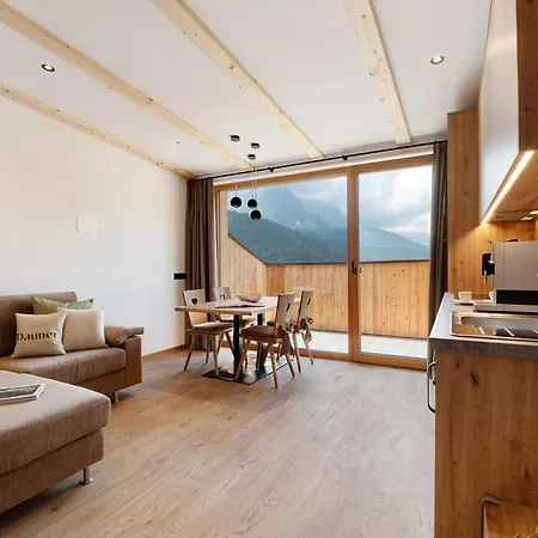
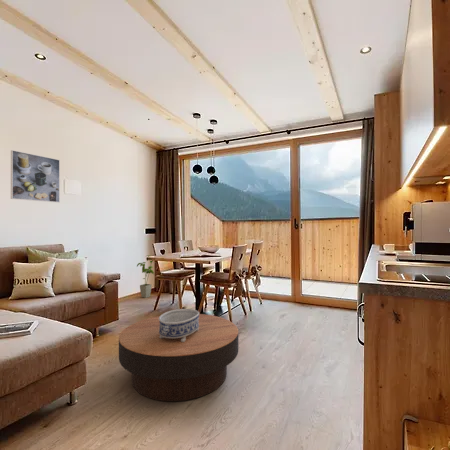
+ house plant [136,254,155,299]
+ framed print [10,149,61,203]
+ decorative bowl [159,308,200,342]
+ coffee table [118,313,239,402]
